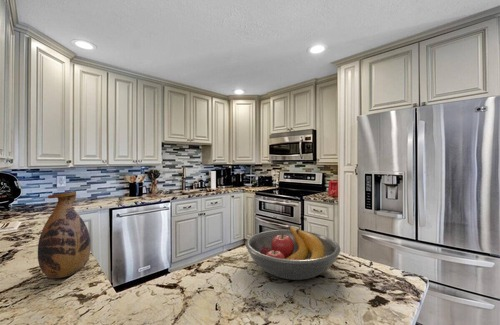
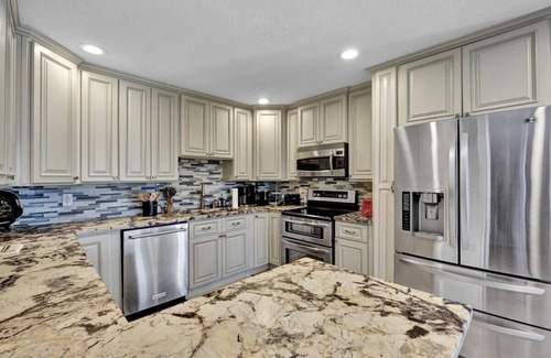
- vase [37,191,91,279]
- fruit bowl [245,225,341,281]
